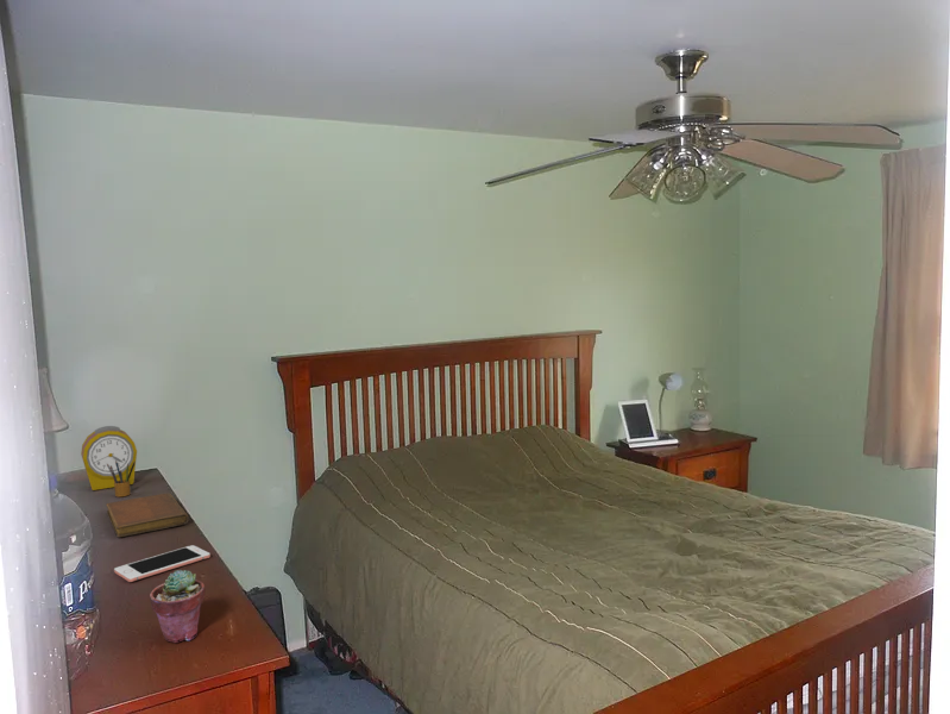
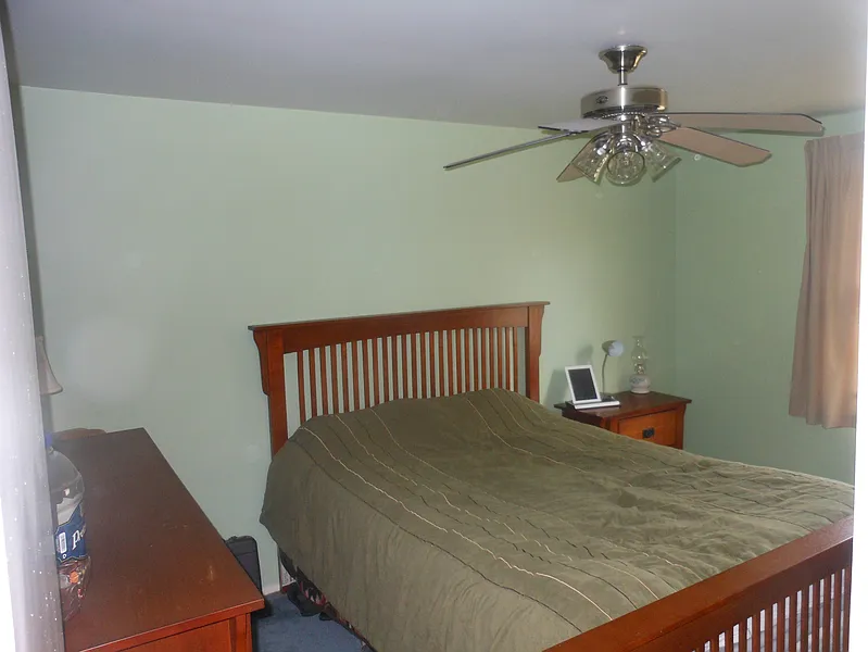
- alarm clock [80,425,138,491]
- cell phone [113,544,212,583]
- pencil box [107,461,137,499]
- potted succulent [149,569,206,644]
- notebook [105,491,190,538]
